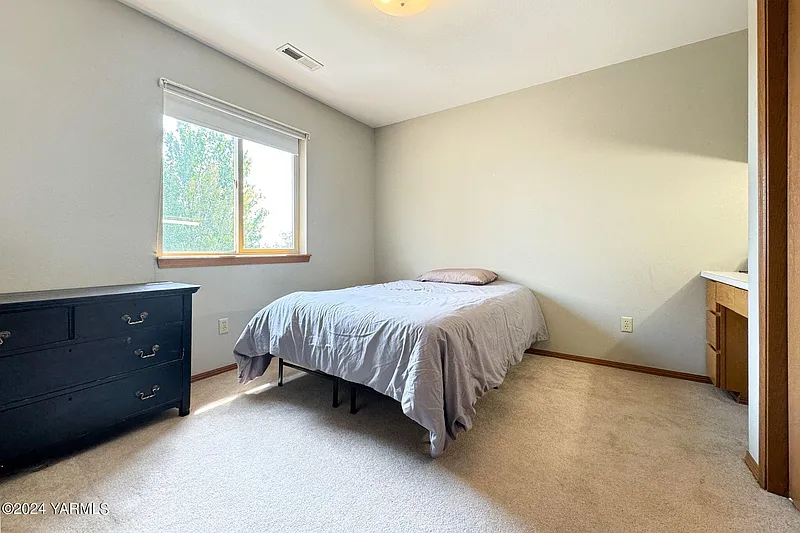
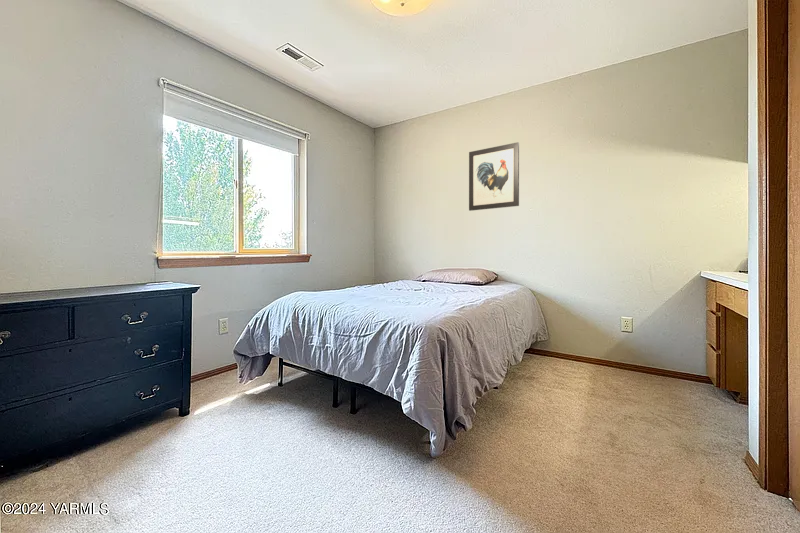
+ wall art [468,141,520,212]
